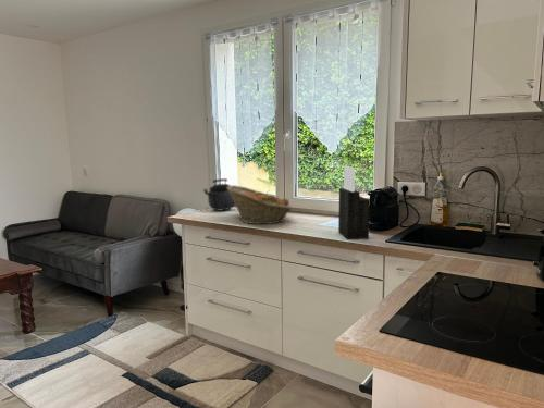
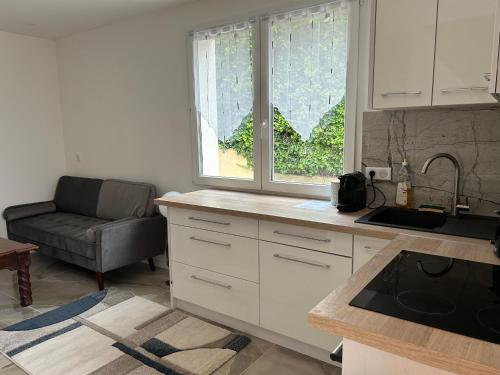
- kettle [202,177,236,212]
- knife block [337,164,371,240]
- fruit basket [226,184,293,225]
